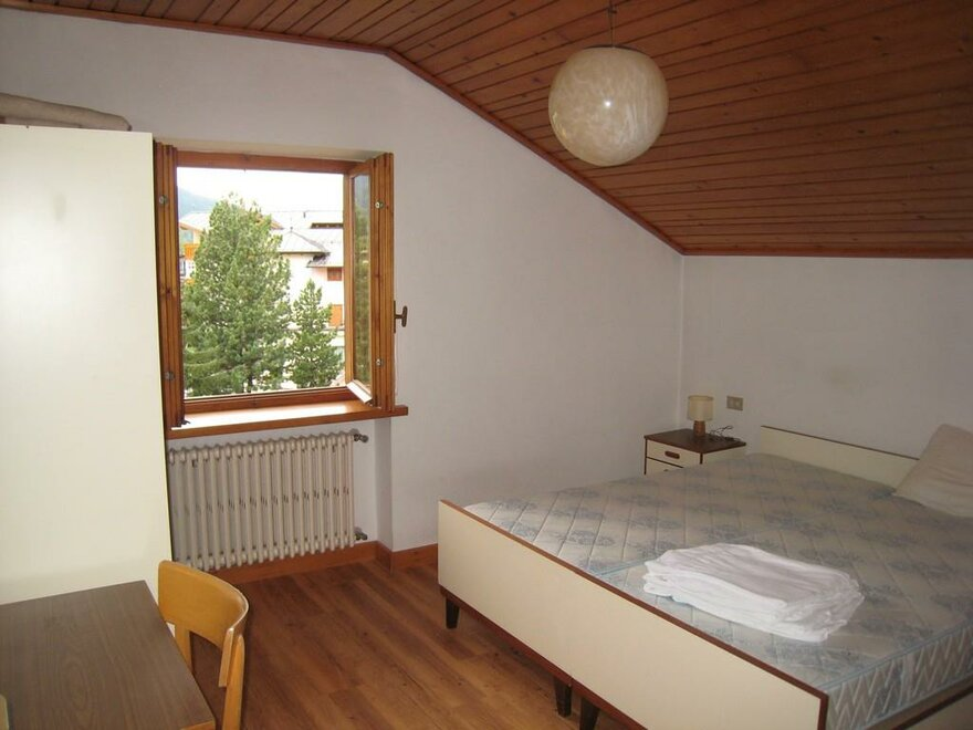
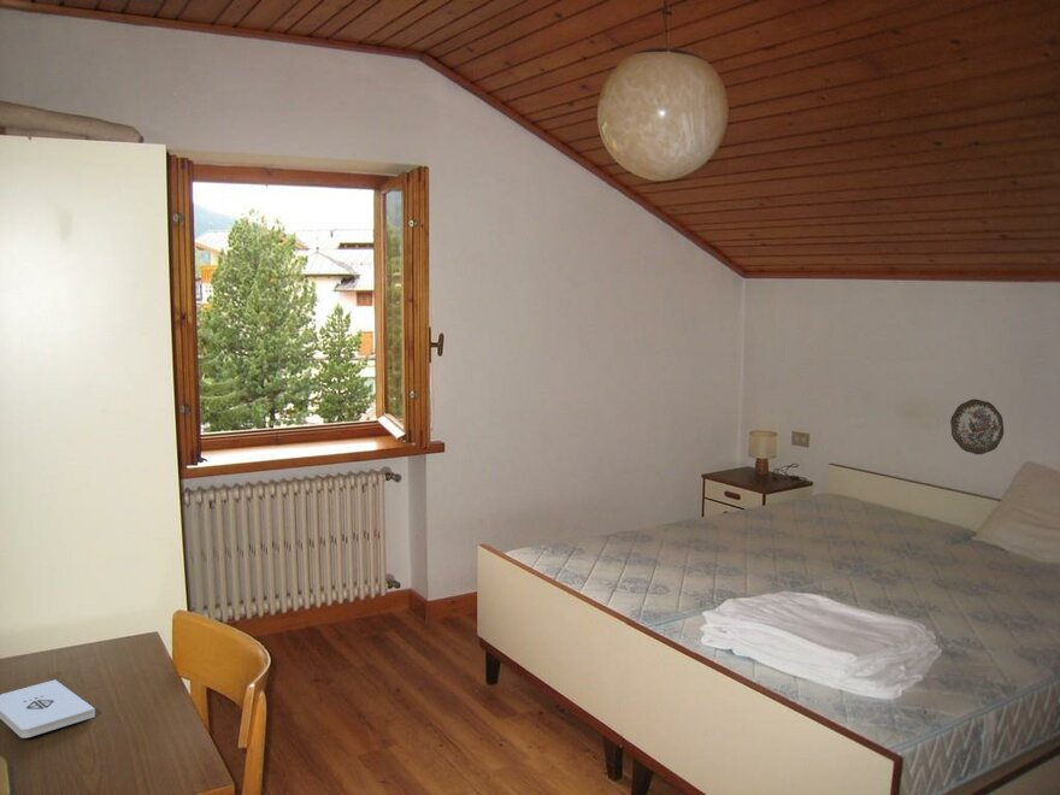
+ notepad [0,678,96,738]
+ decorative plate [949,398,1005,455]
